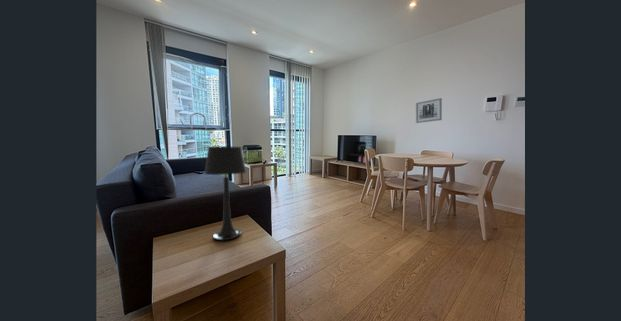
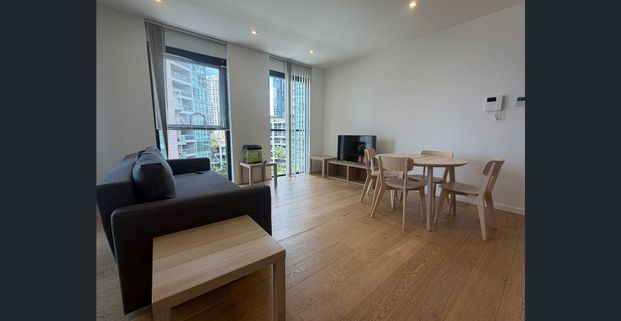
- table lamp [203,146,247,241]
- wall art [415,97,443,124]
